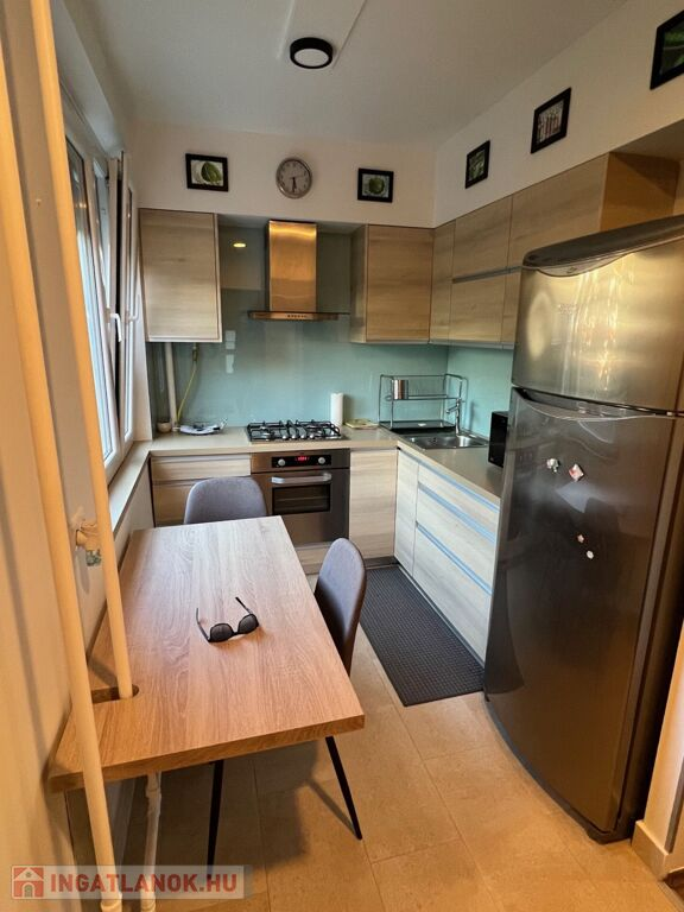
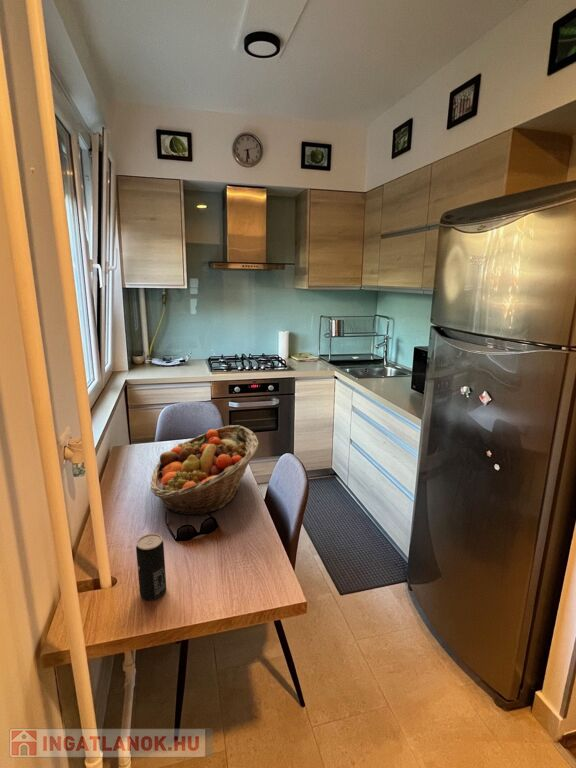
+ beverage can [135,533,167,601]
+ fruit basket [150,424,260,517]
